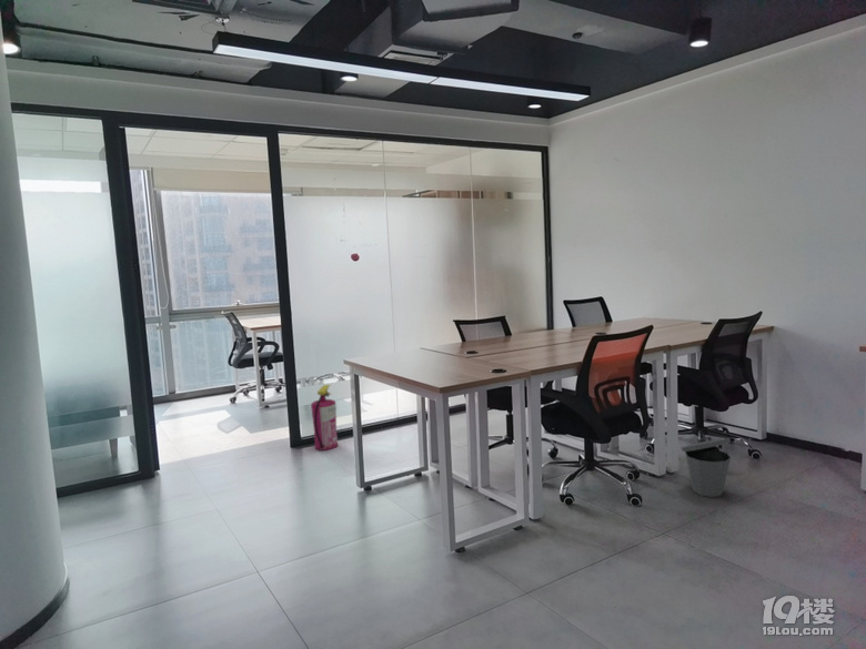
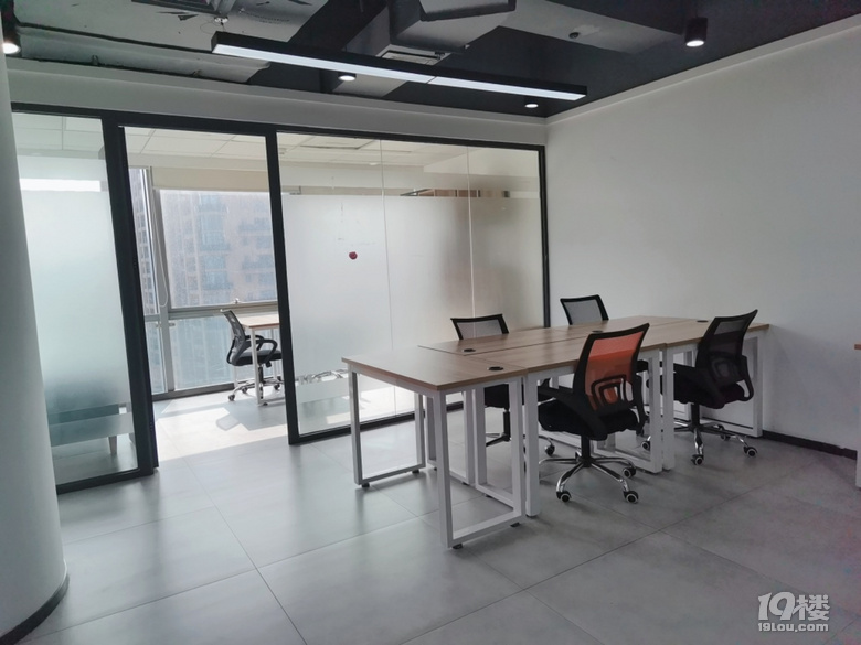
- trash can [679,436,732,498]
- fire extinguisher [310,384,339,452]
